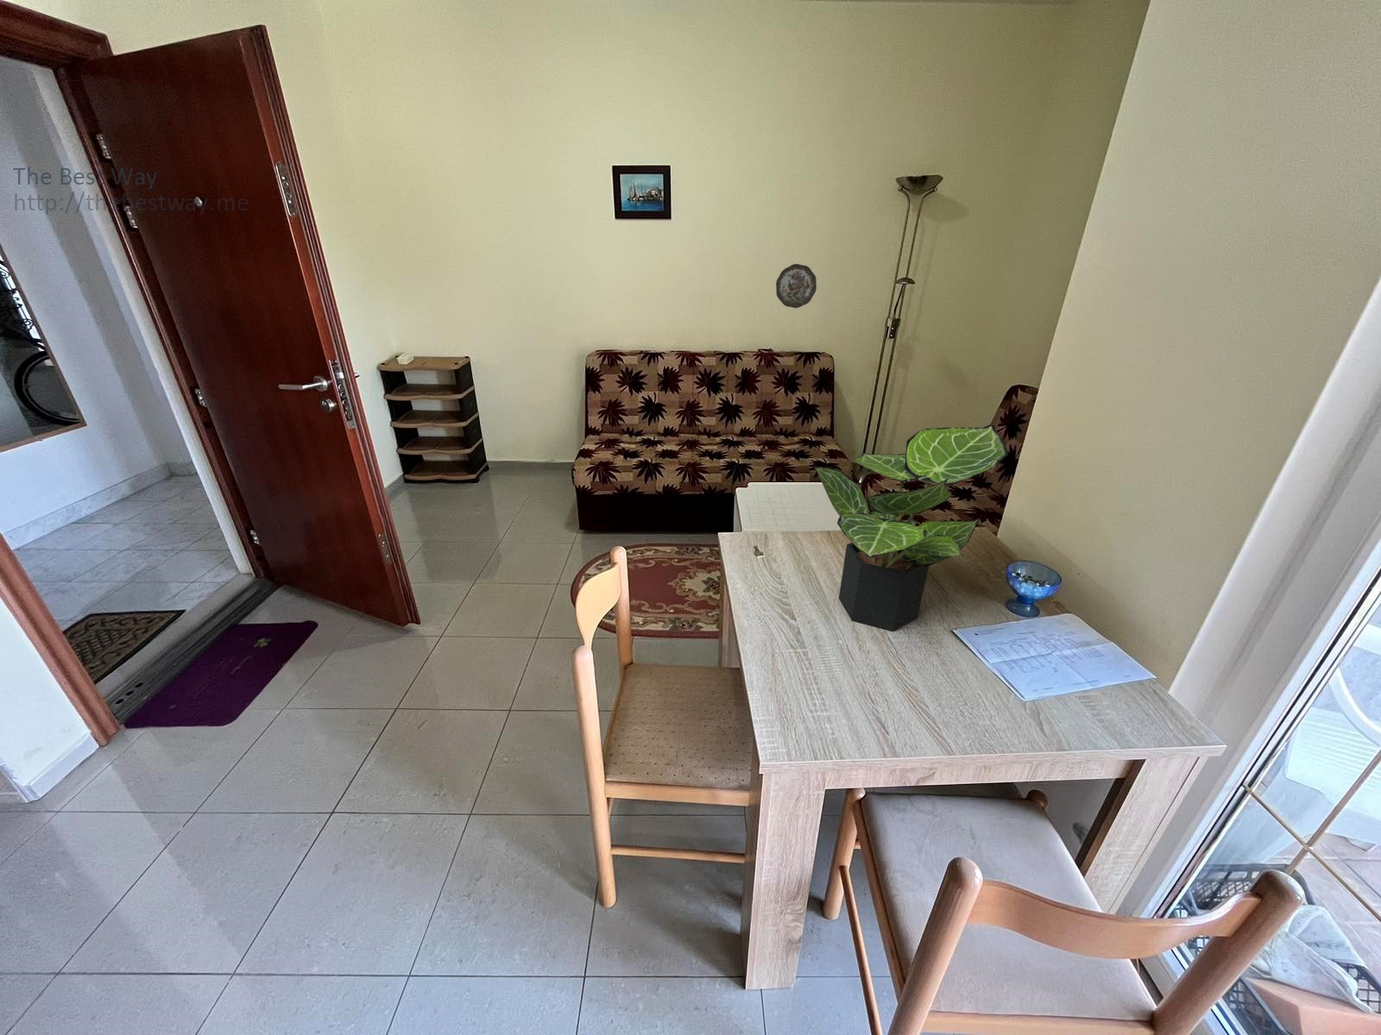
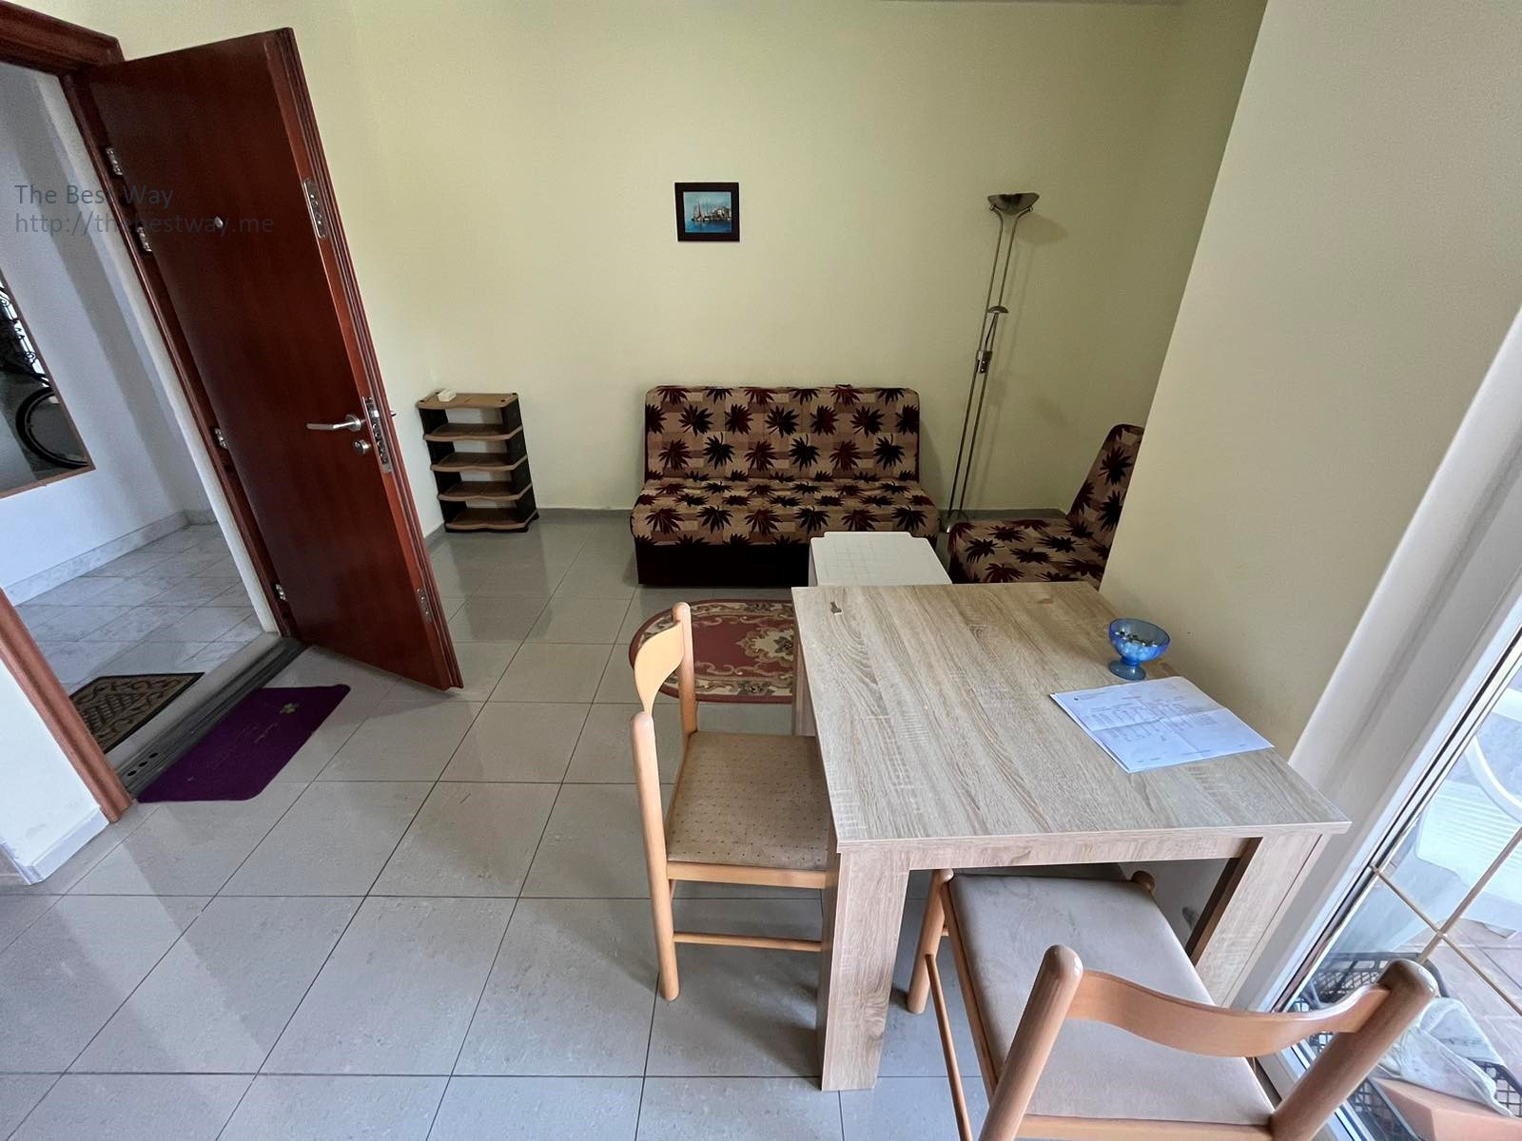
- decorative plate [775,263,818,309]
- potted plant [813,424,1009,633]
